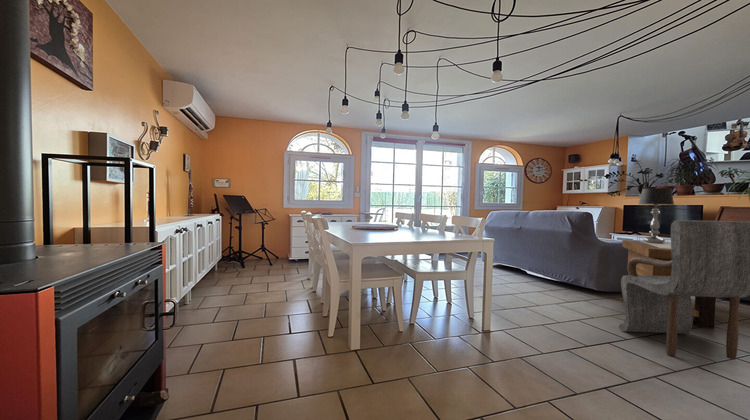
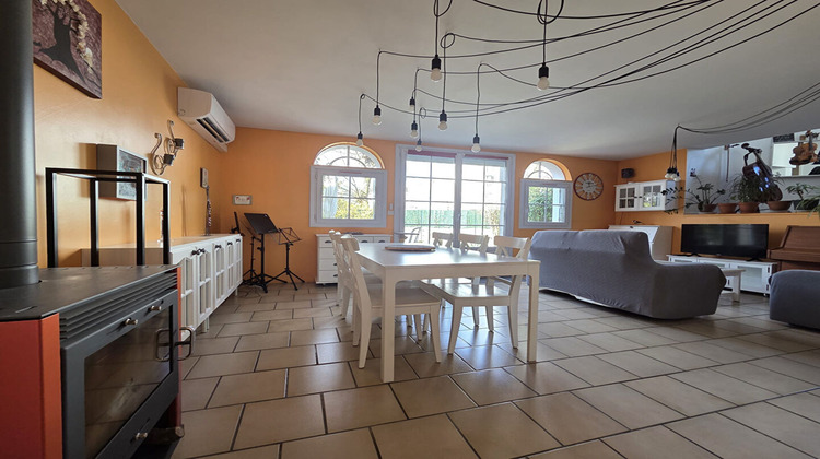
- table lamp [638,187,675,243]
- side table [621,239,717,330]
- armchair [618,219,750,361]
